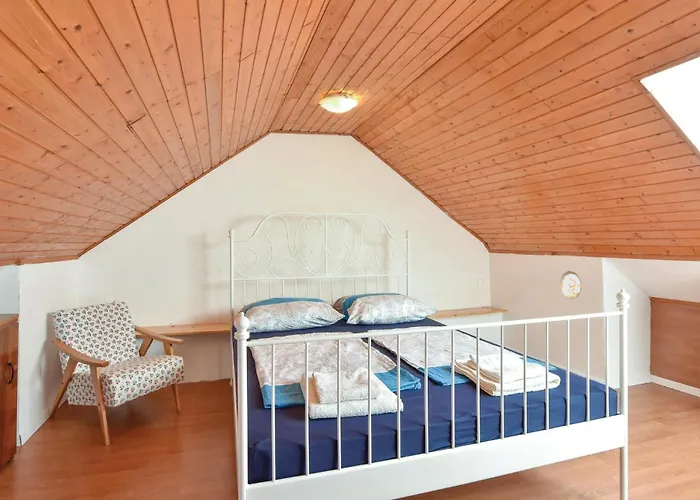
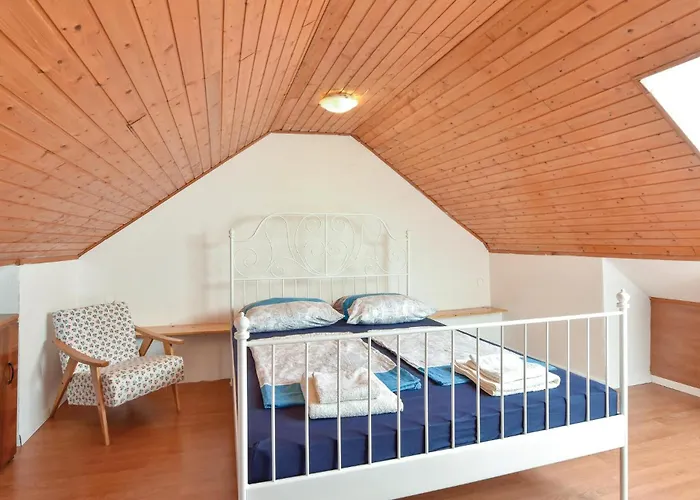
- decorative plate [559,270,582,300]
